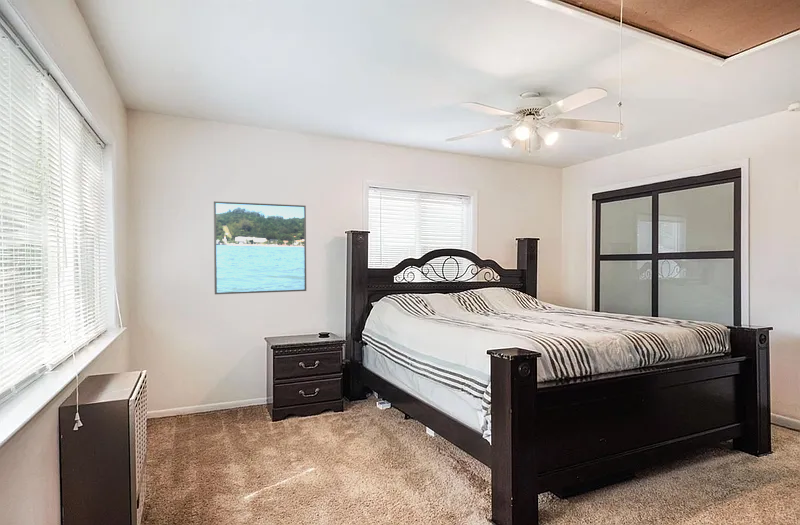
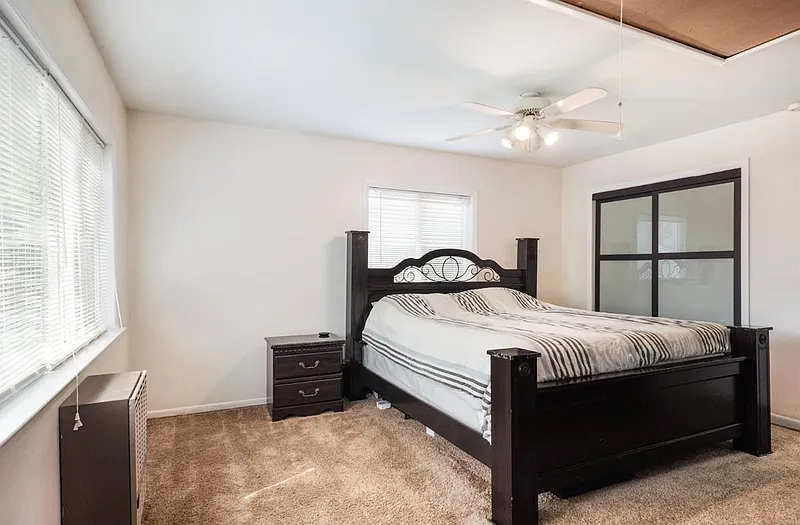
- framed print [213,201,307,295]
